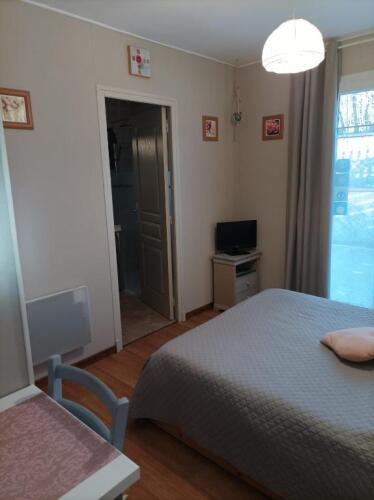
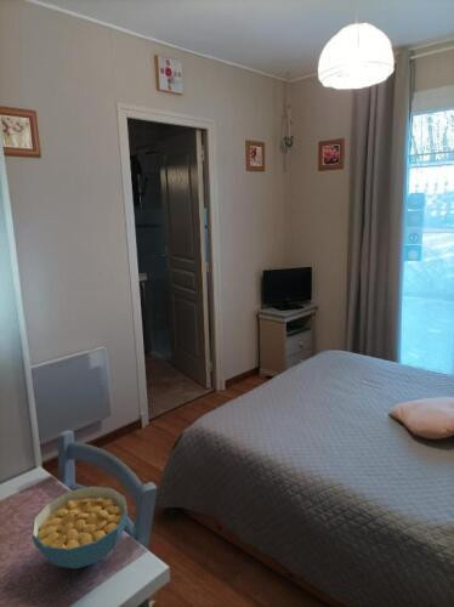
+ cereal bowl [30,486,129,569]
